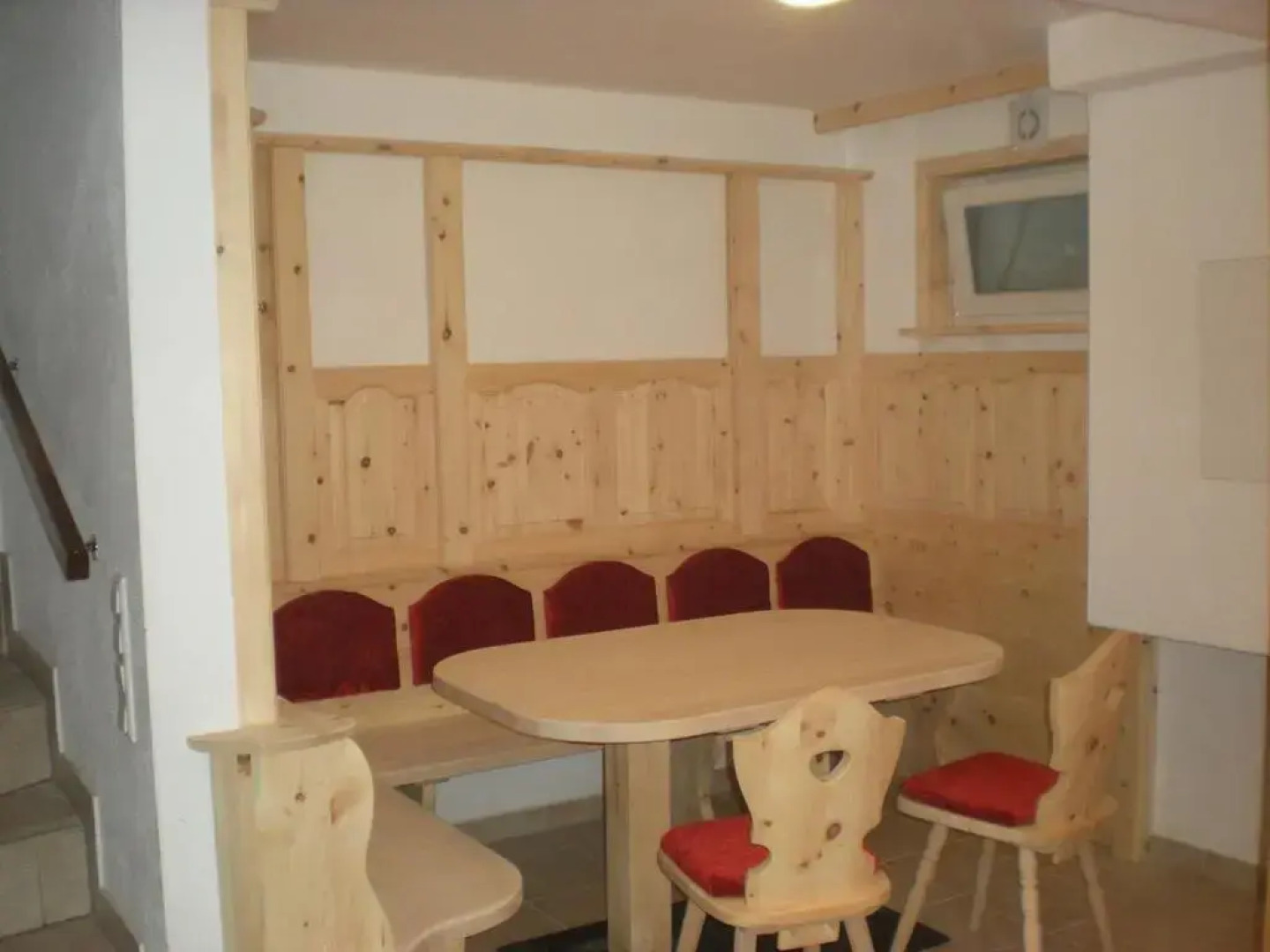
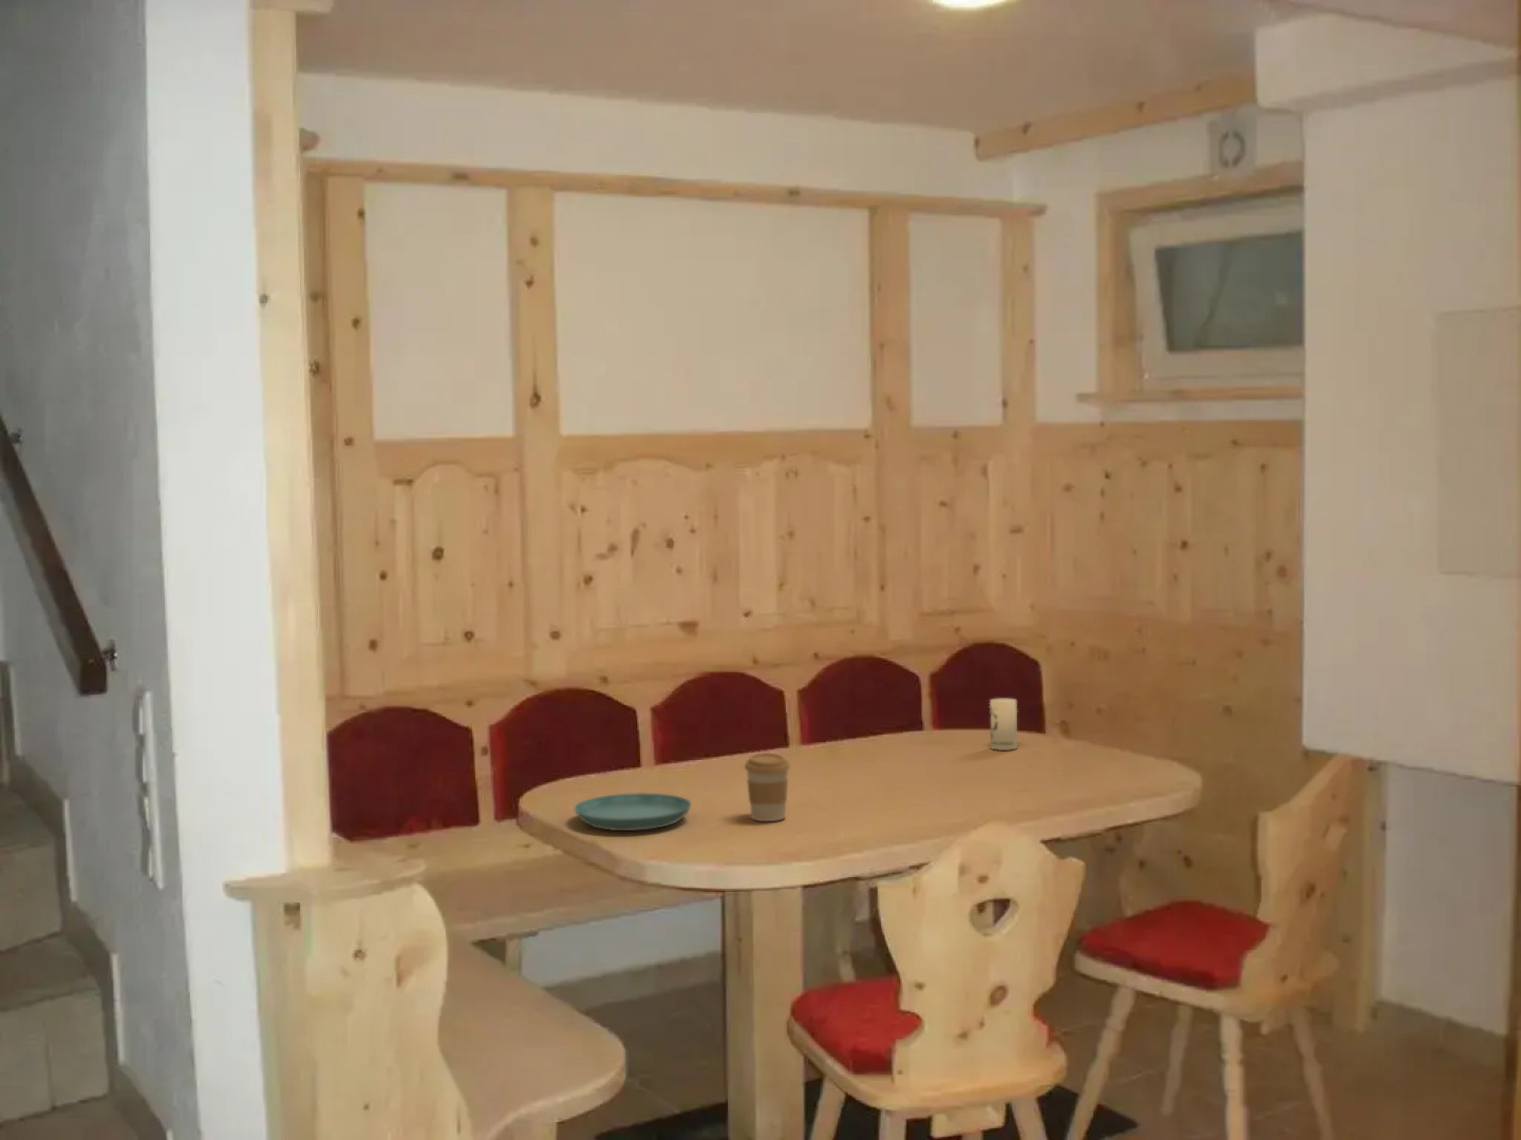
+ coffee cup [744,752,792,823]
+ candle [989,698,1018,752]
+ saucer [574,792,692,832]
